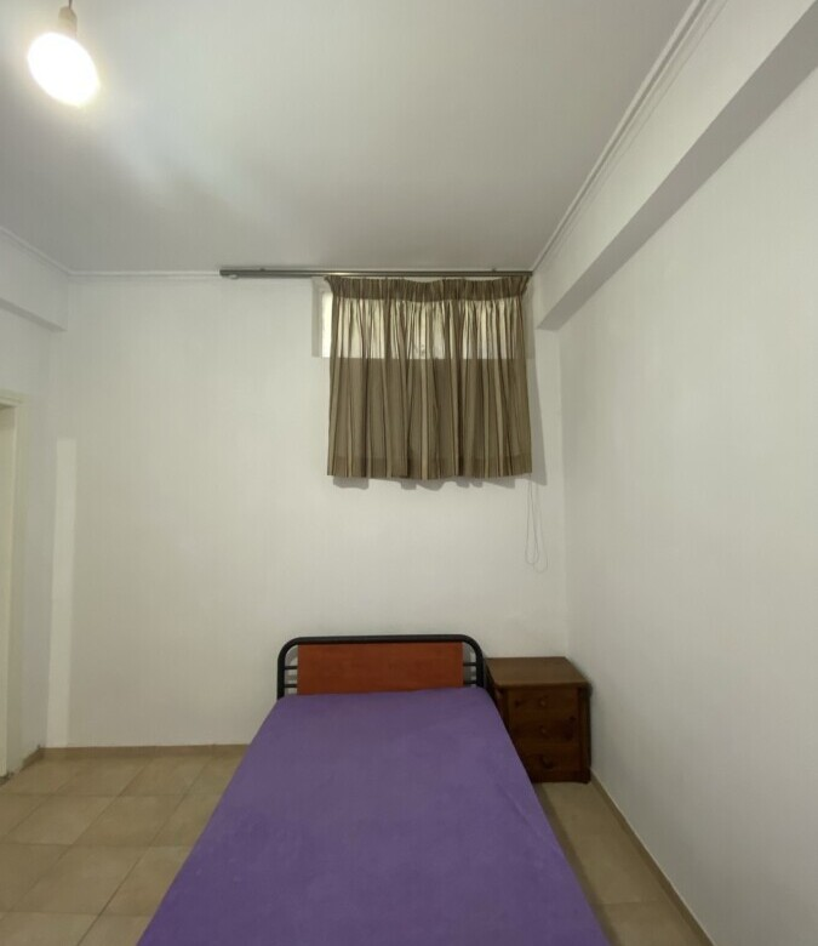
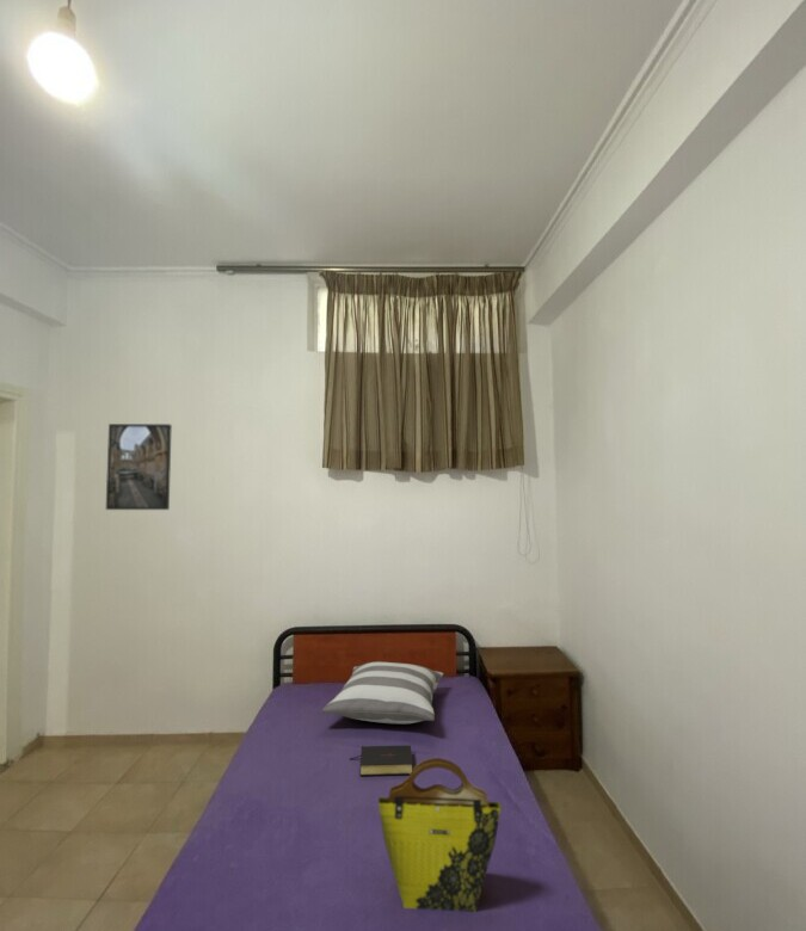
+ bible [349,745,414,777]
+ tote bag [377,757,503,913]
+ pillow [320,660,444,725]
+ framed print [105,423,173,511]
